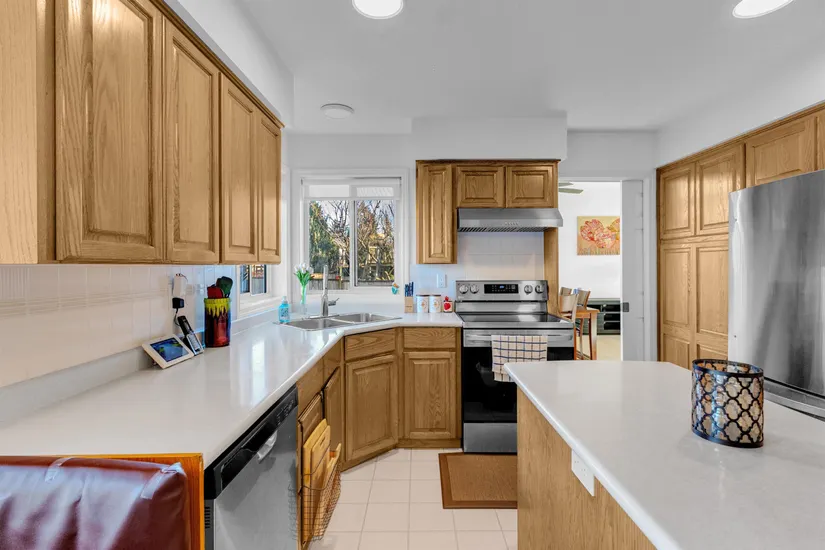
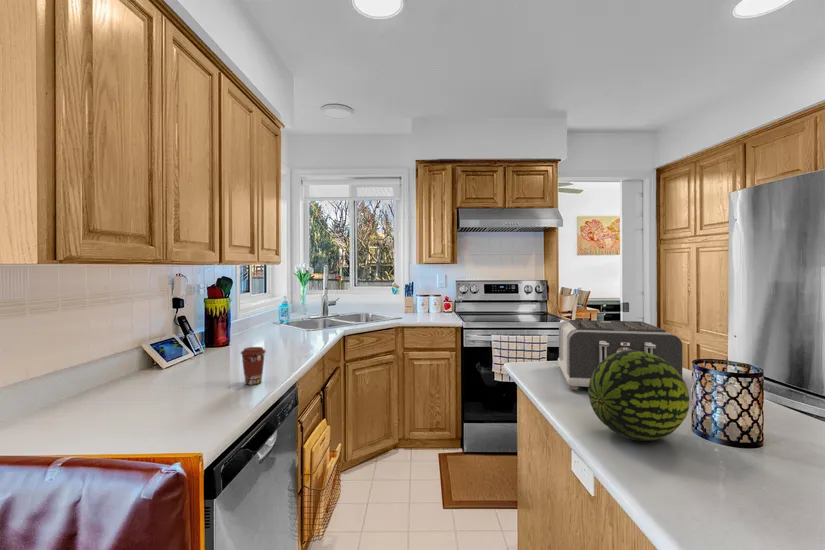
+ toaster [557,319,683,391]
+ coffee cup [240,346,267,386]
+ fruit [587,350,691,442]
